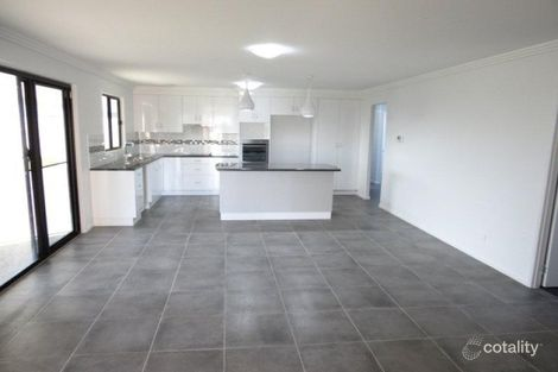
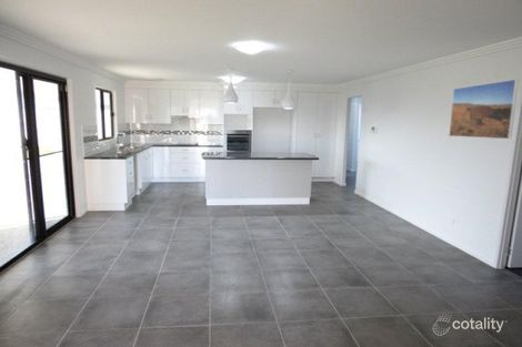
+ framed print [448,78,520,140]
